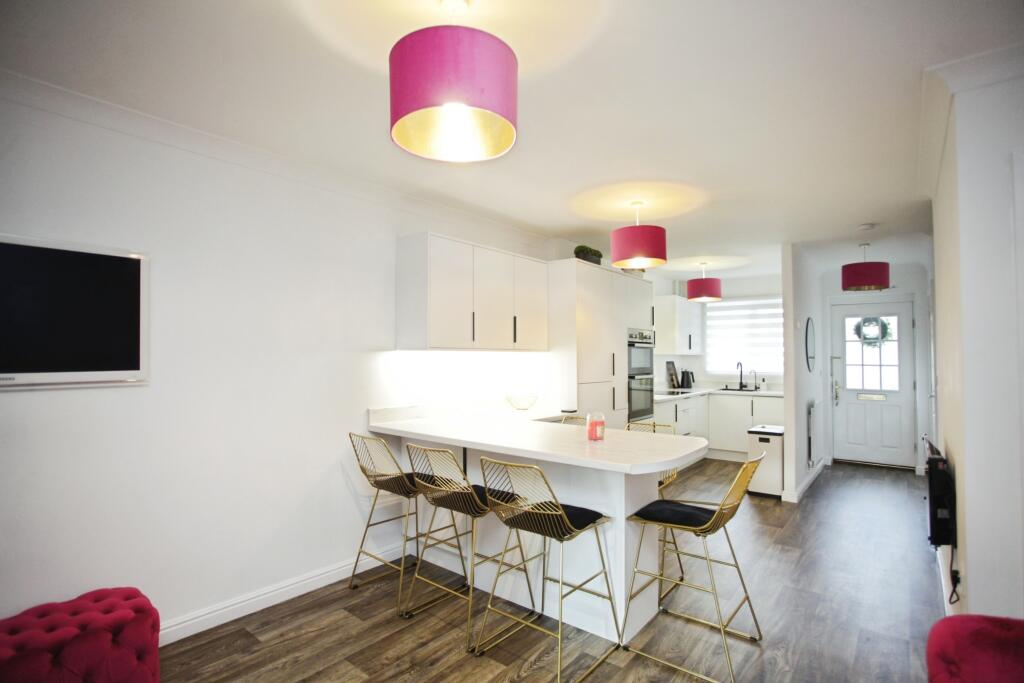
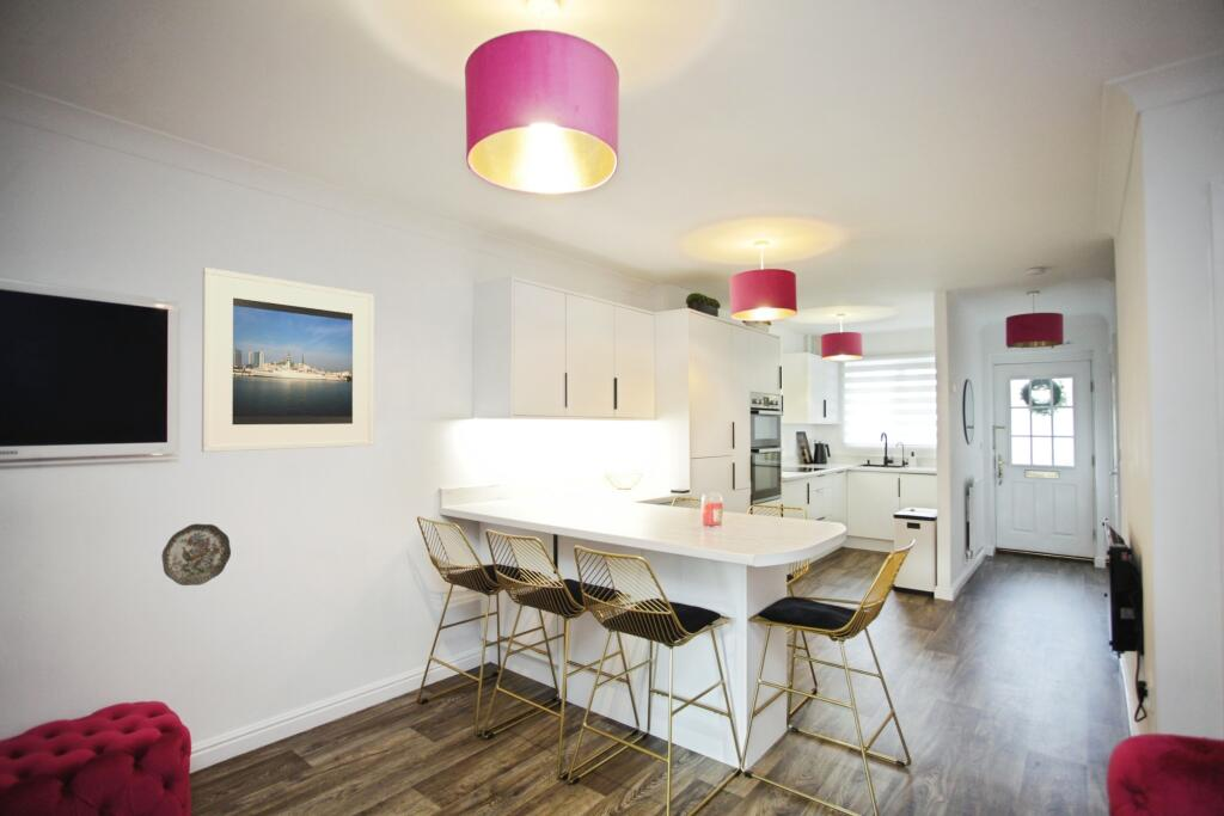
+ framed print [201,266,375,453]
+ decorative plate [160,522,232,587]
